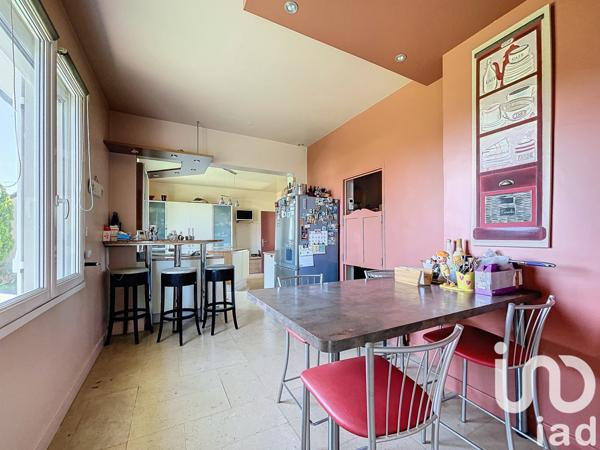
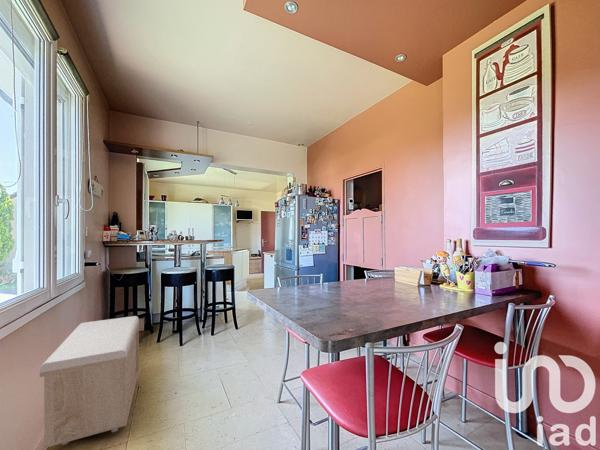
+ storage bench [39,315,140,449]
